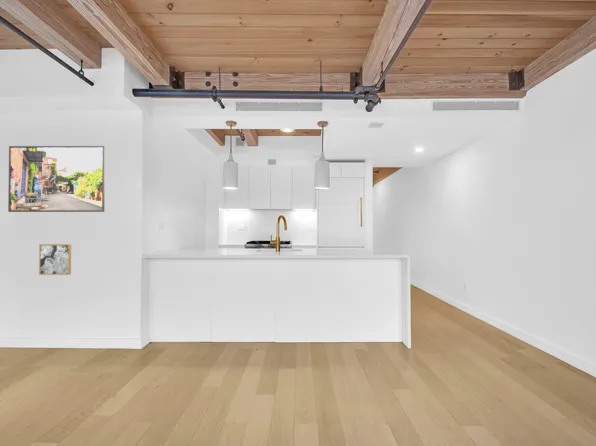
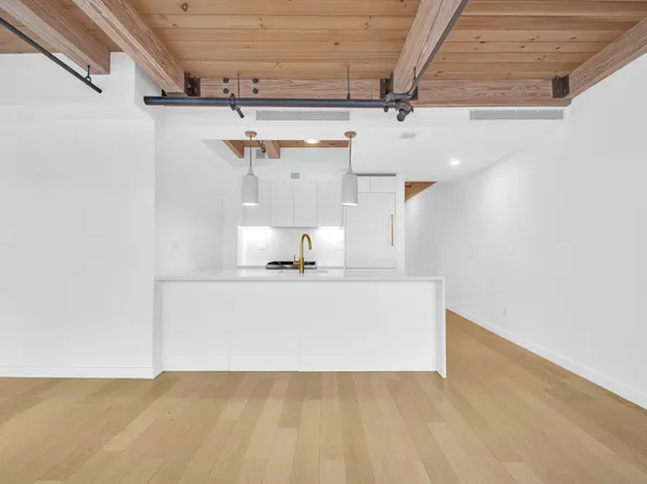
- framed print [7,145,106,213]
- wall art [38,243,72,276]
